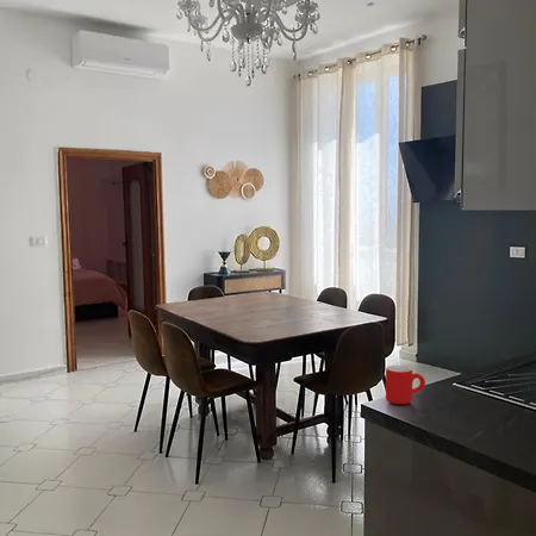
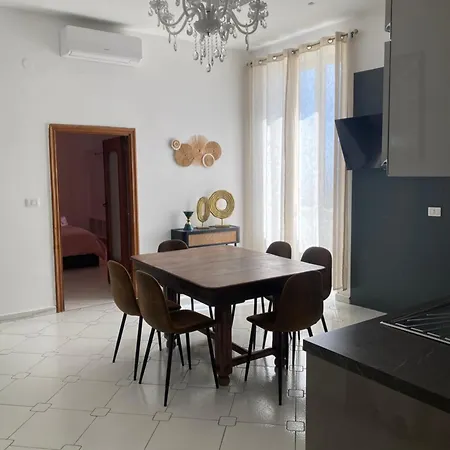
- mug [385,364,426,405]
